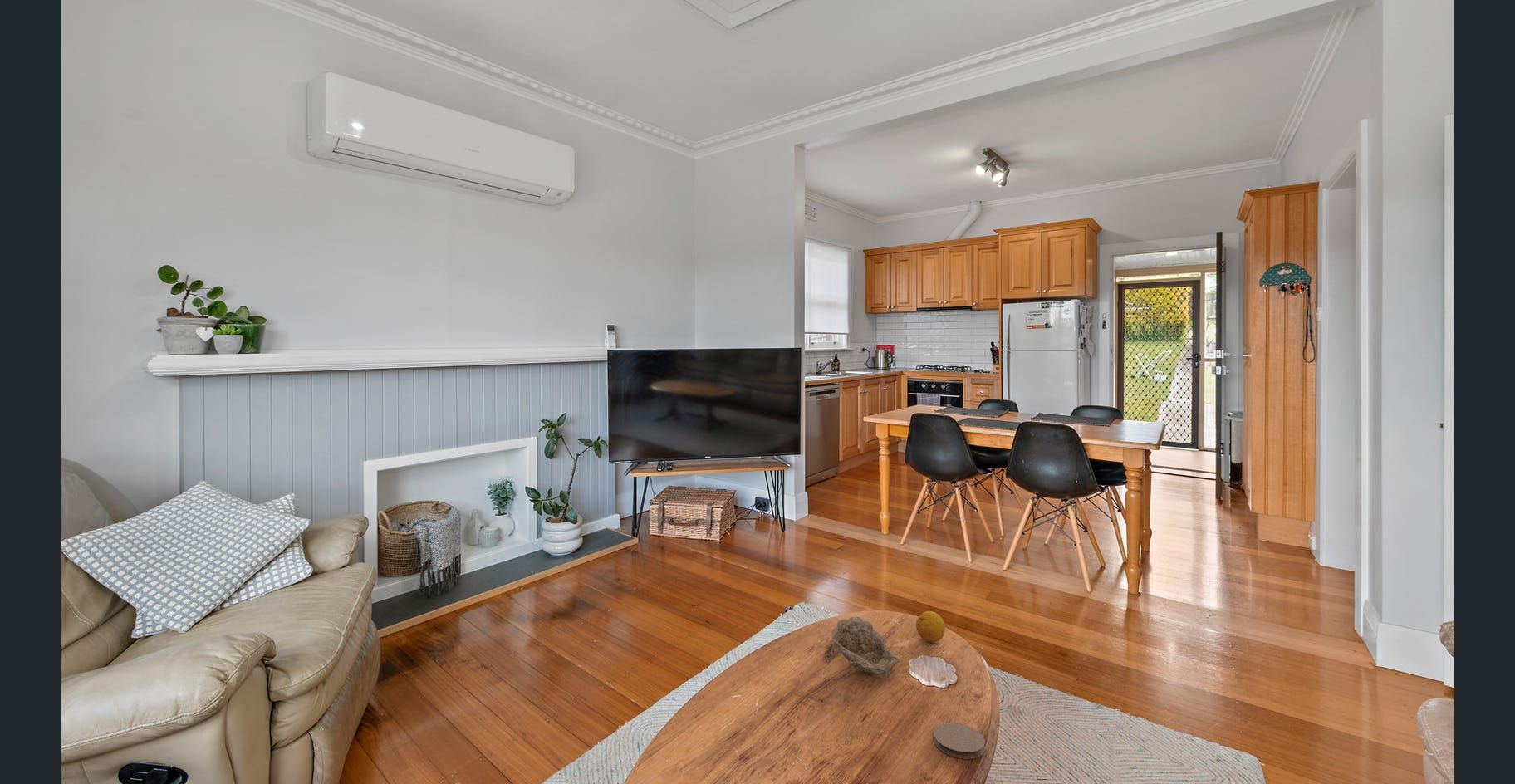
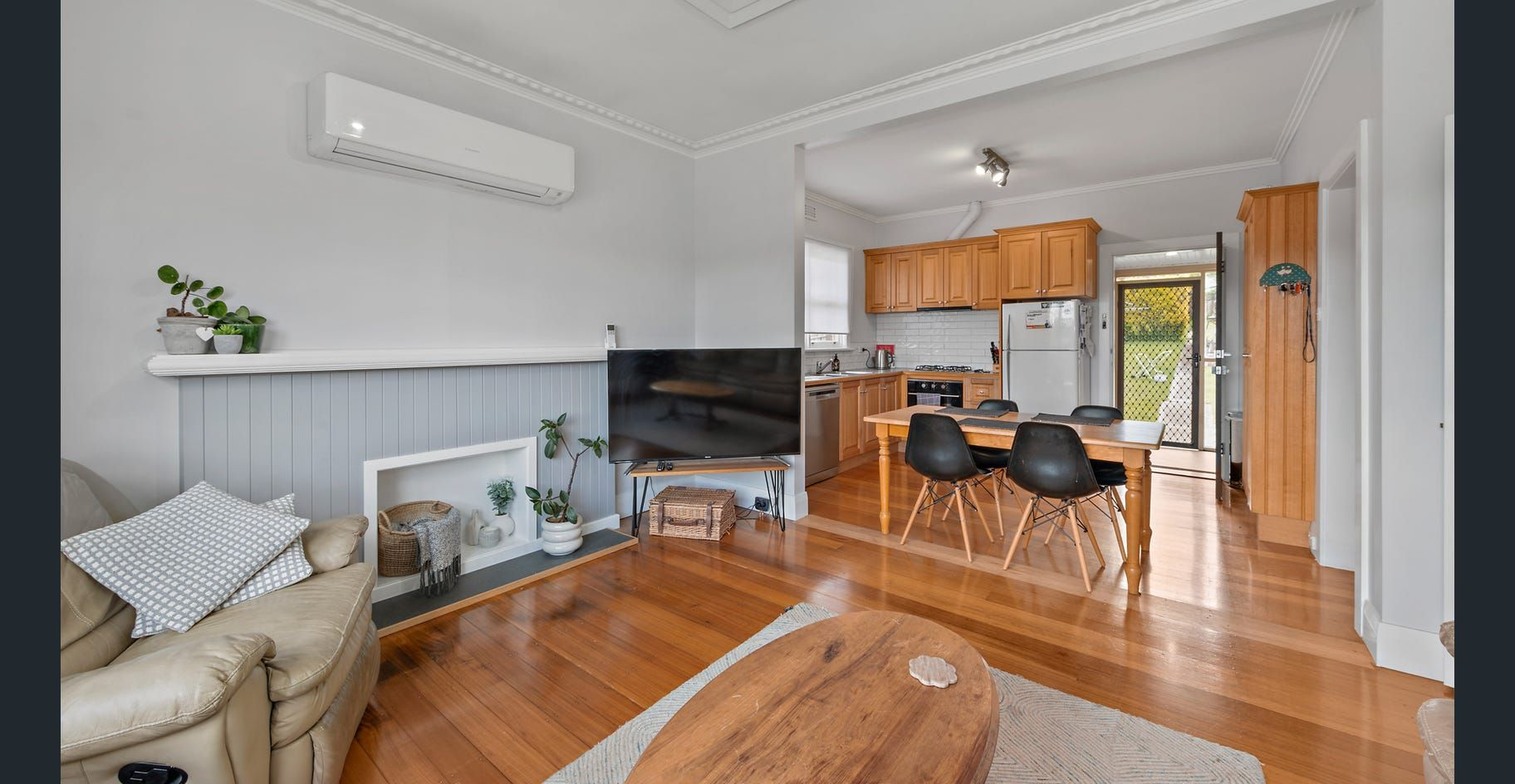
- decorative bowl [831,616,900,682]
- fruit [915,610,946,644]
- coaster [933,722,986,760]
